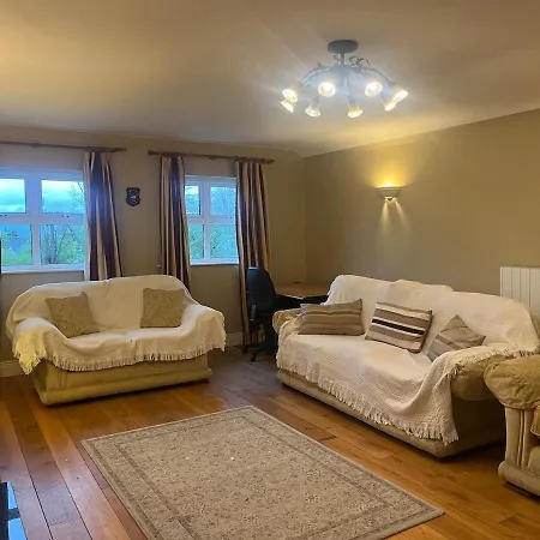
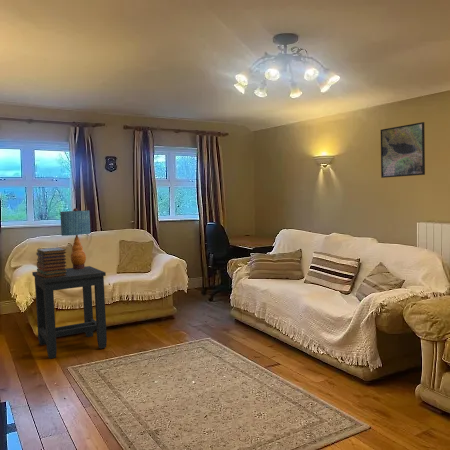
+ table lamp [59,207,91,269]
+ side table [31,265,108,360]
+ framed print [380,121,426,179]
+ book stack [35,246,67,278]
